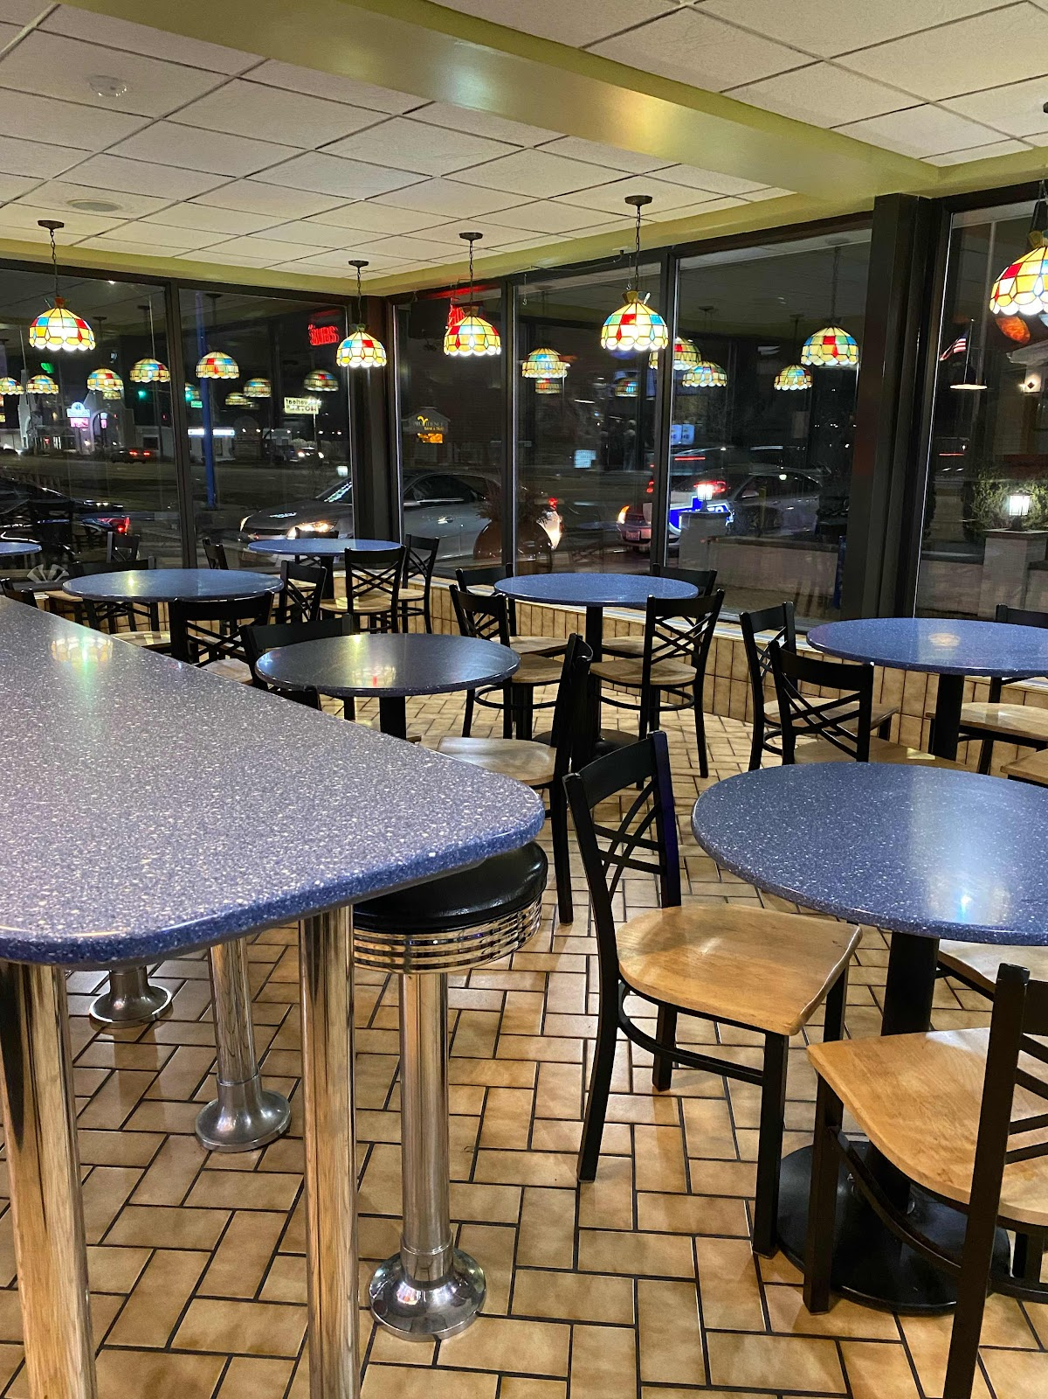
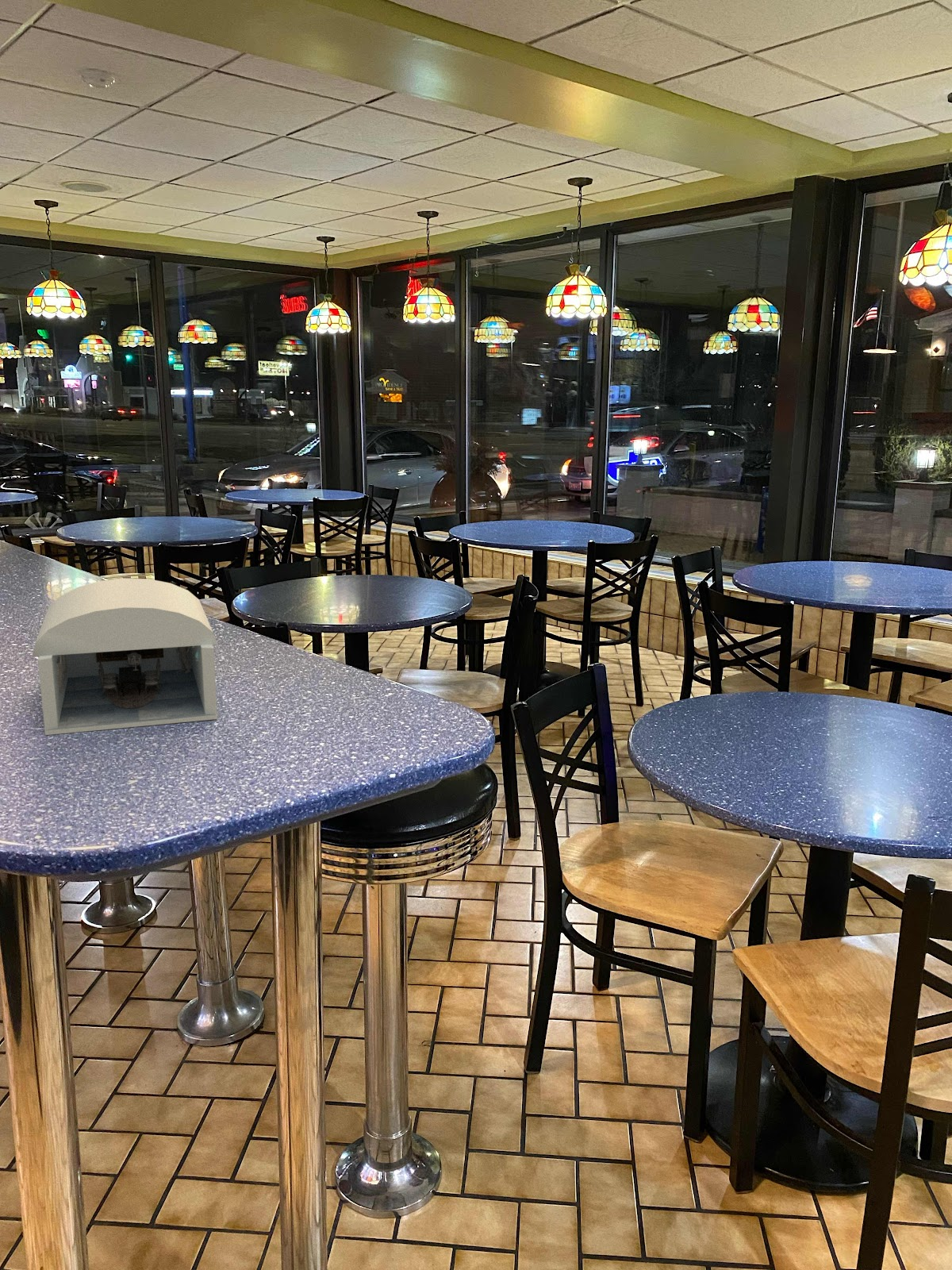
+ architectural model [31,578,218,736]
